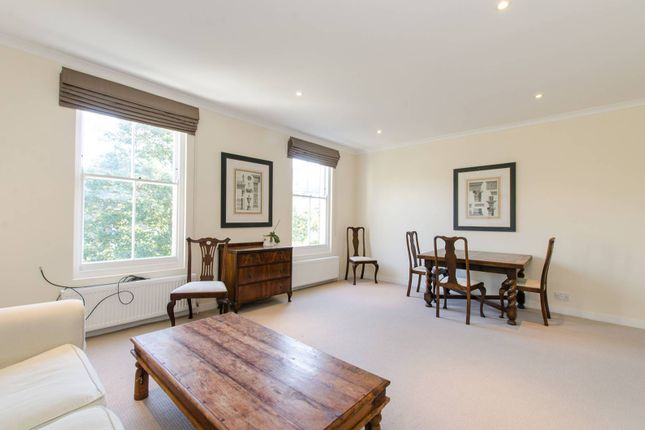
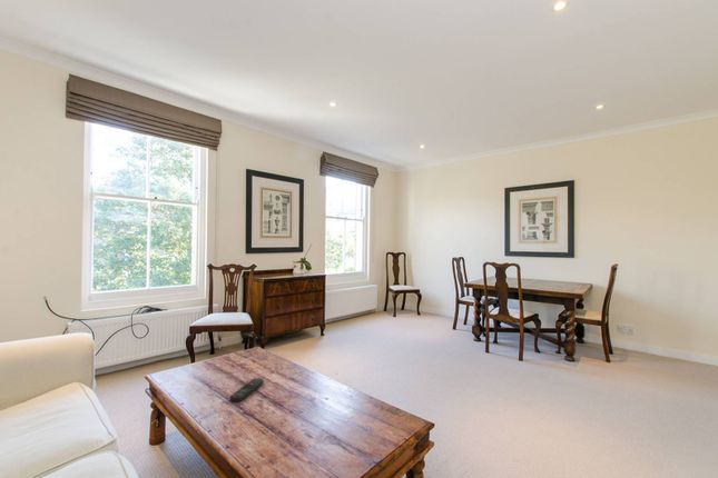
+ remote control [228,377,265,402]
